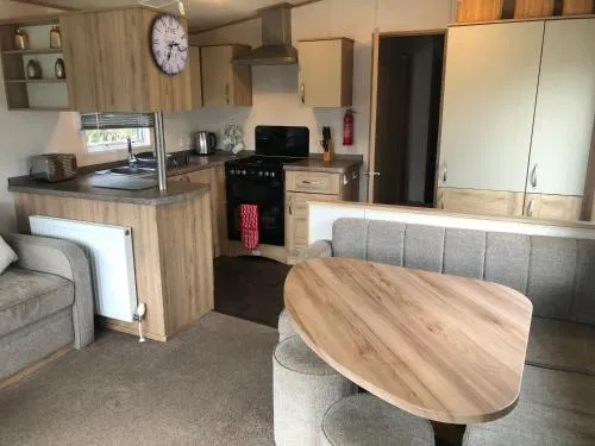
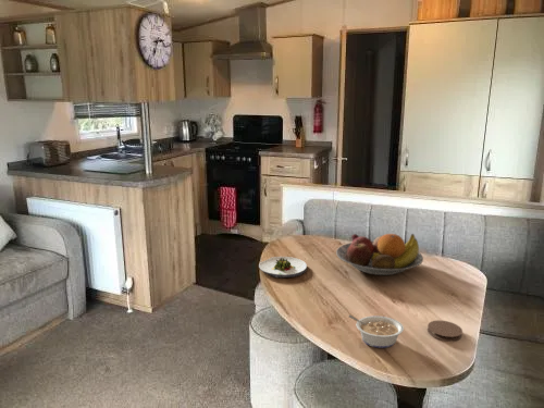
+ coaster [426,320,463,342]
+ salad plate [258,256,308,279]
+ legume [348,313,405,349]
+ fruit bowl [335,233,424,276]
